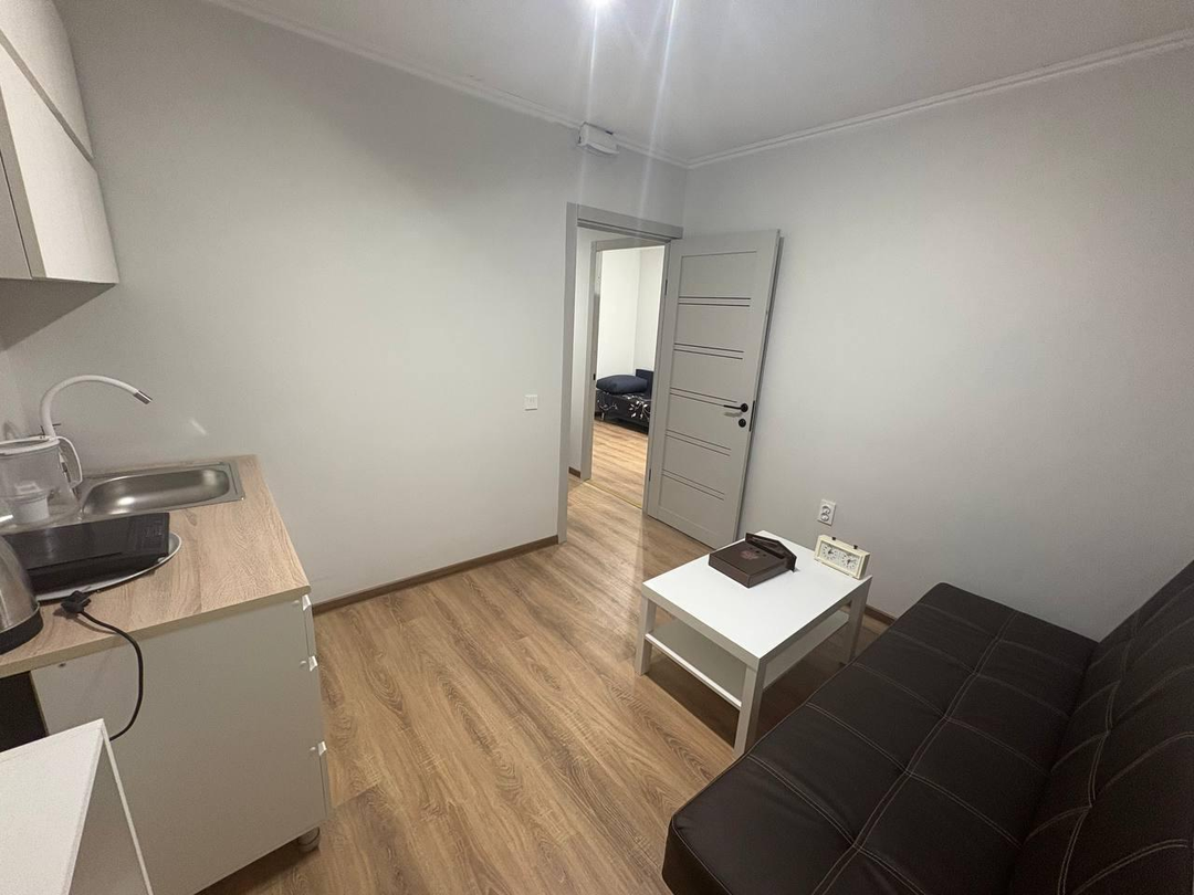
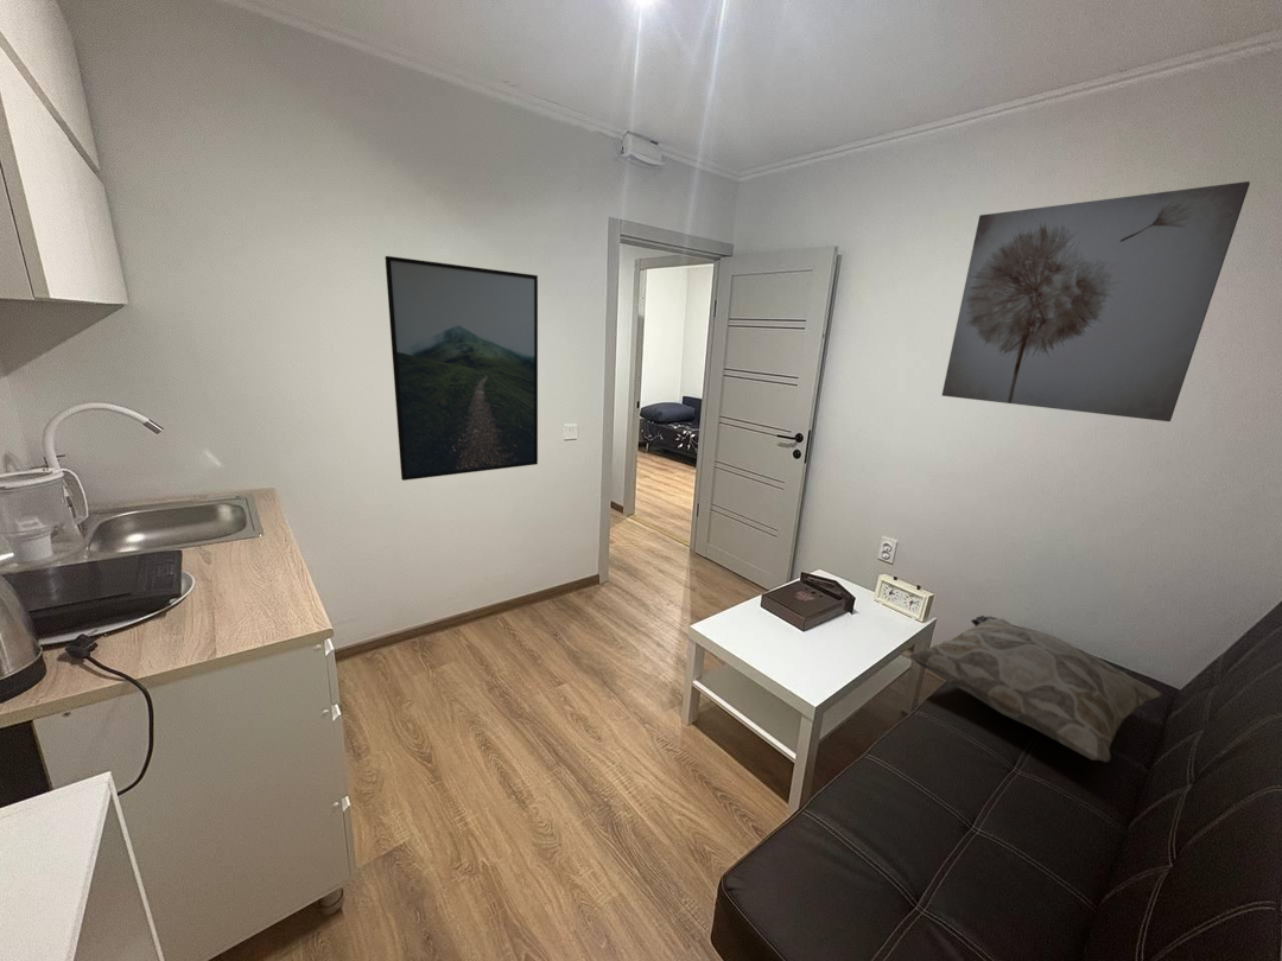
+ wall art [940,180,1251,422]
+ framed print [385,255,539,482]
+ decorative pillow [908,615,1163,763]
